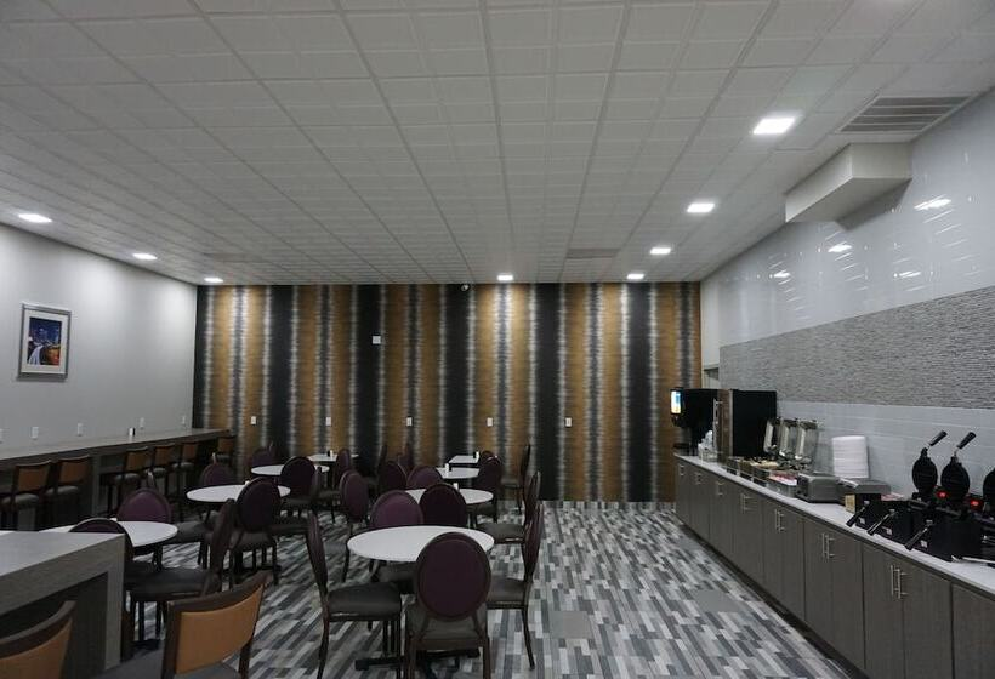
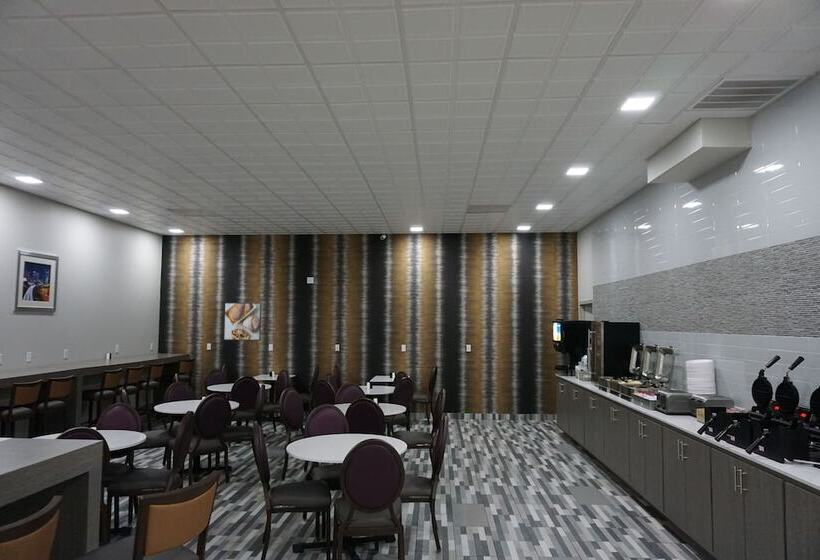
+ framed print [223,302,262,341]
